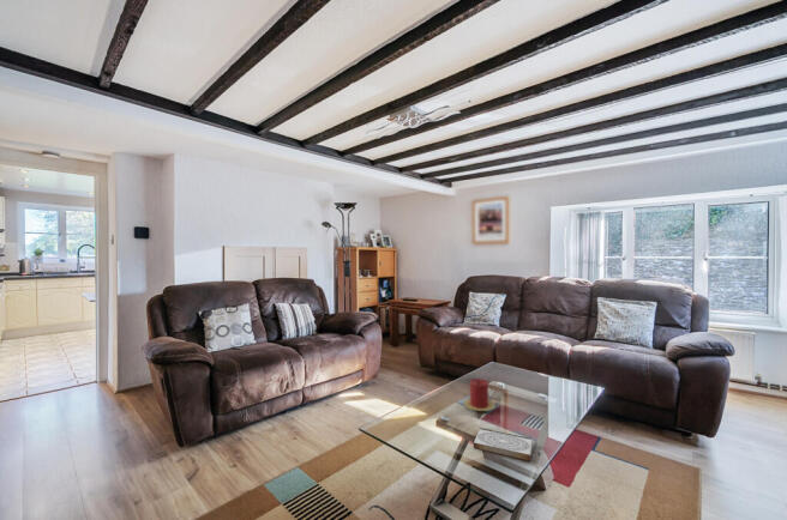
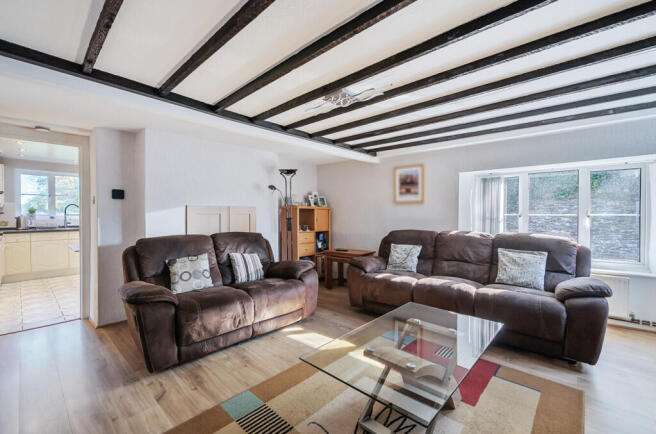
- candle [463,377,497,412]
- book [473,427,534,462]
